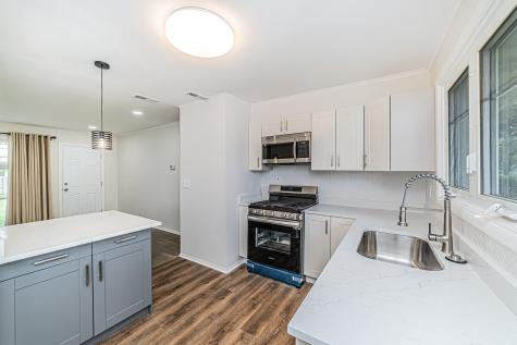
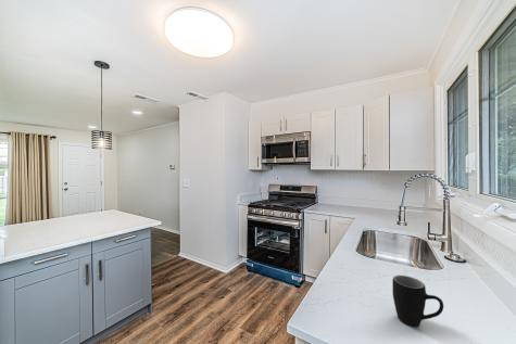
+ mug [391,275,444,328]
